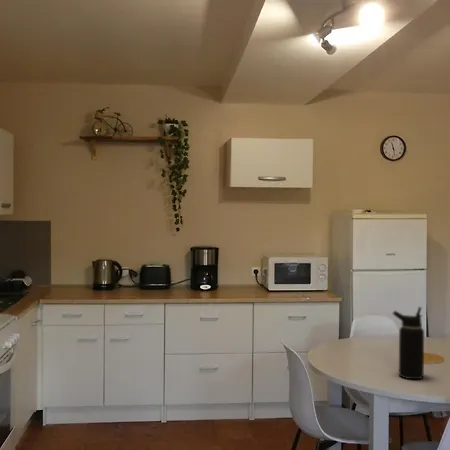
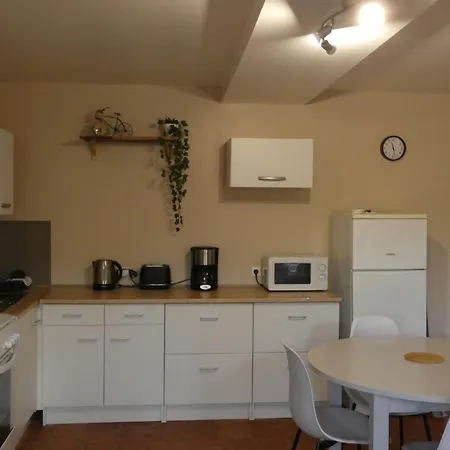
- water bottle [392,306,425,380]
